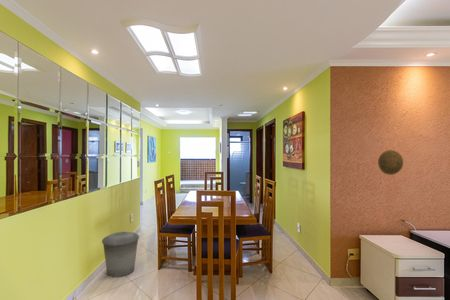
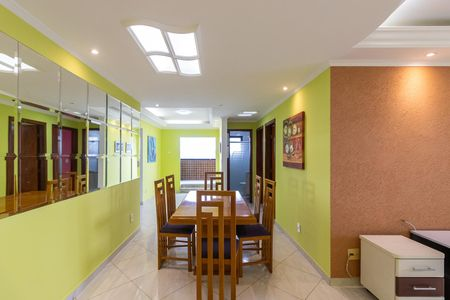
- trash can [101,231,140,278]
- decorative plate [377,149,404,176]
